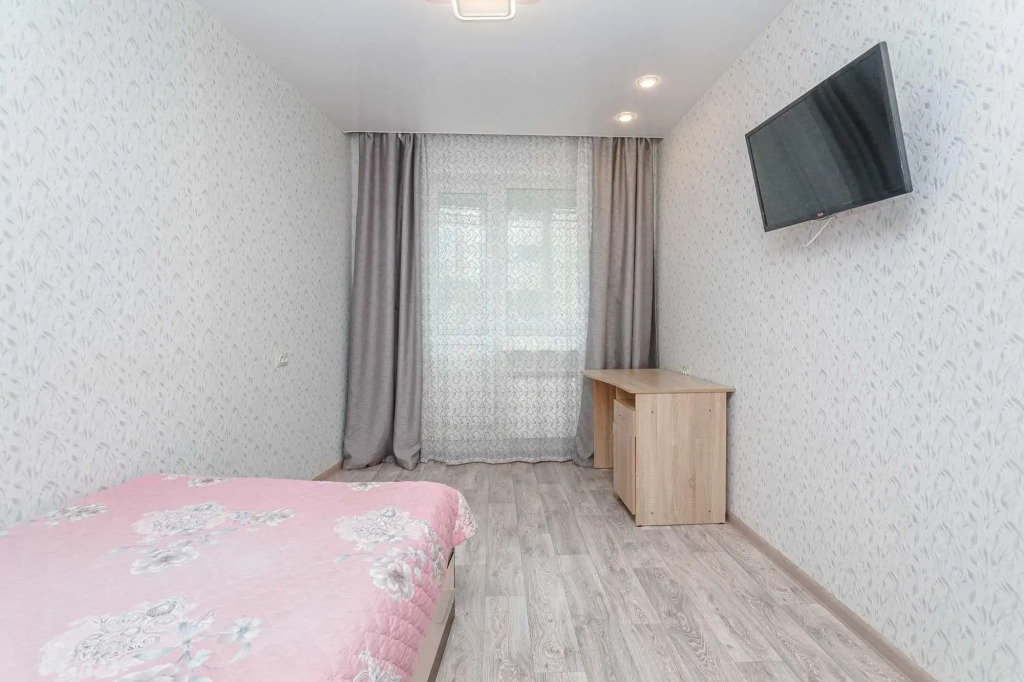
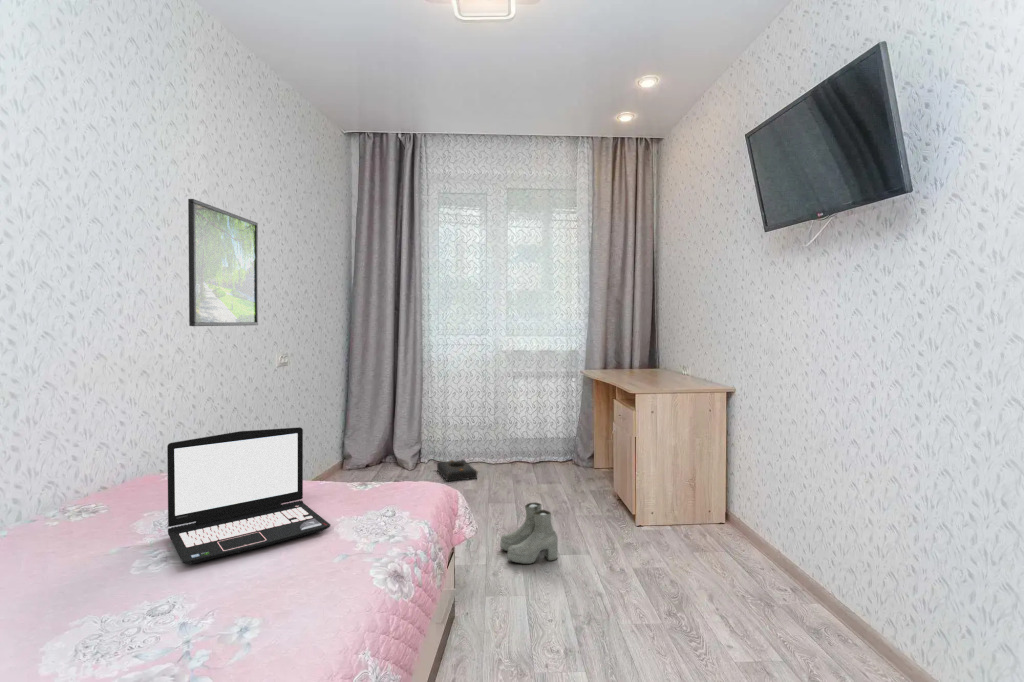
+ boots [499,501,559,565]
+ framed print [187,198,259,327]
+ speaker [436,458,478,483]
+ laptop [166,426,331,565]
